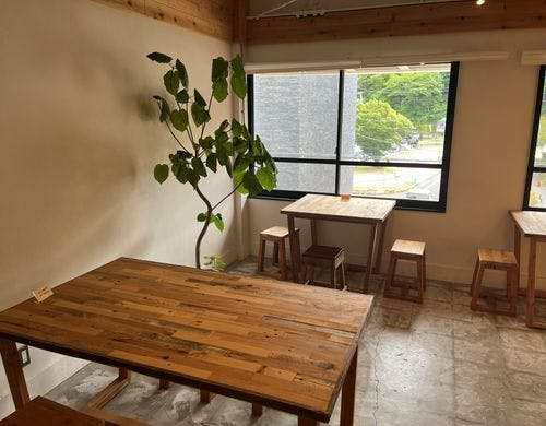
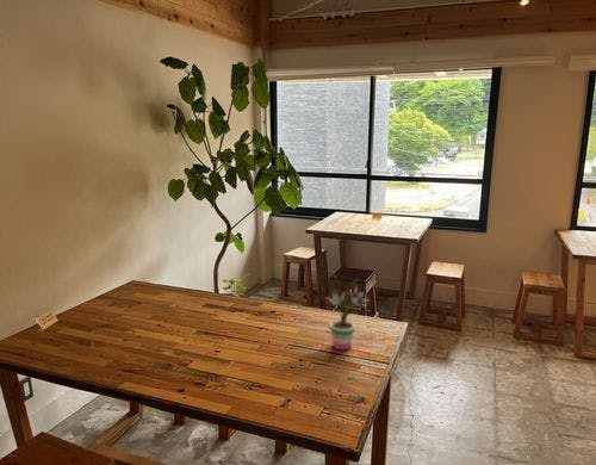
+ potted plant [324,271,370,351]
